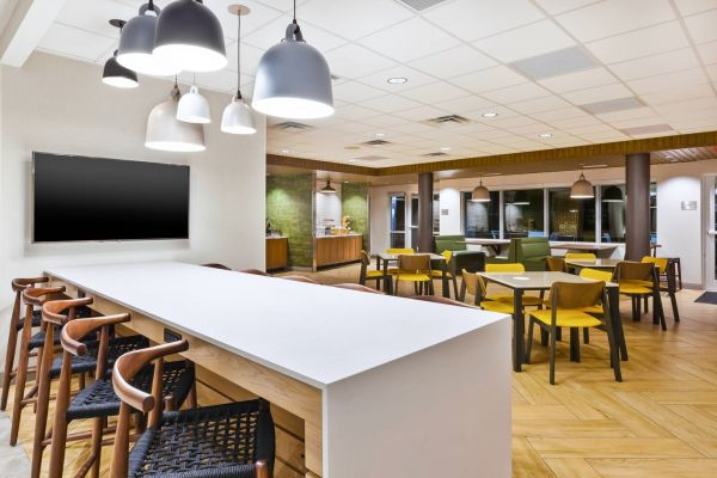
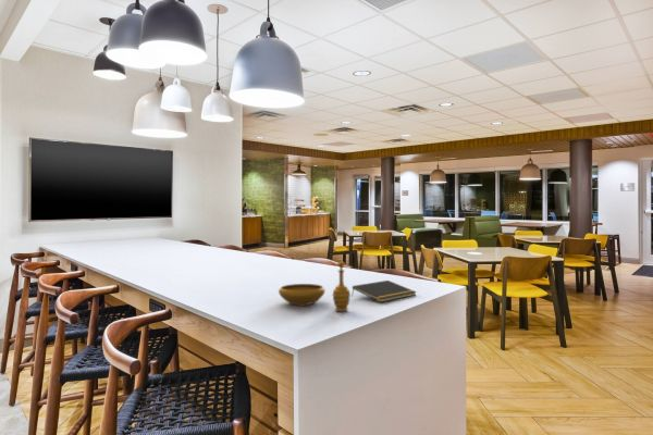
+ notepad [350,279,418,303]
+ decorative bowl [278,260,352,312]
